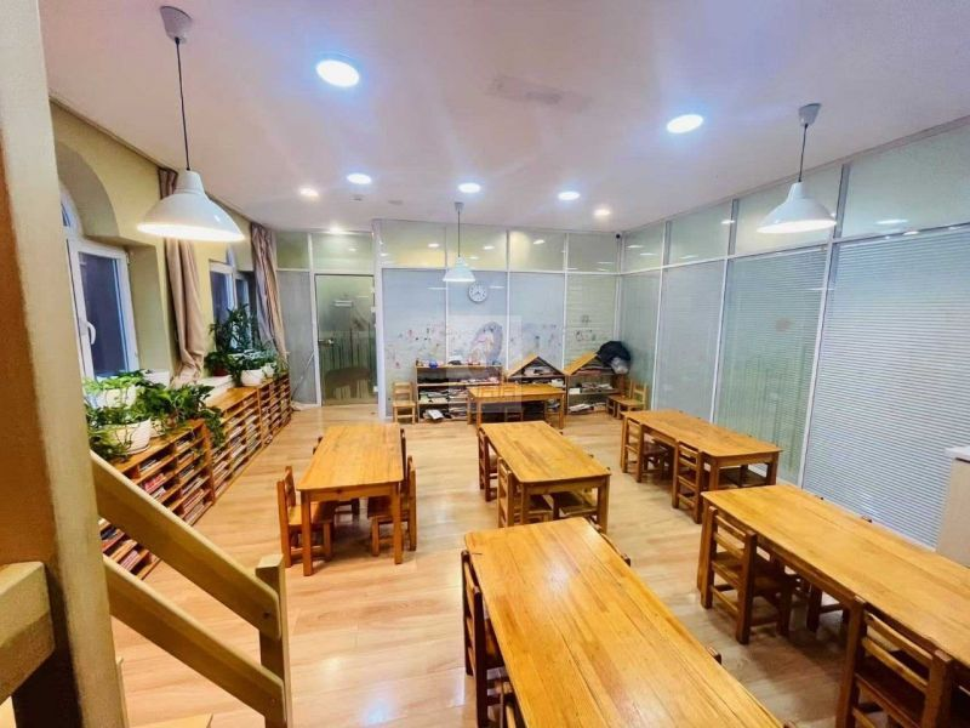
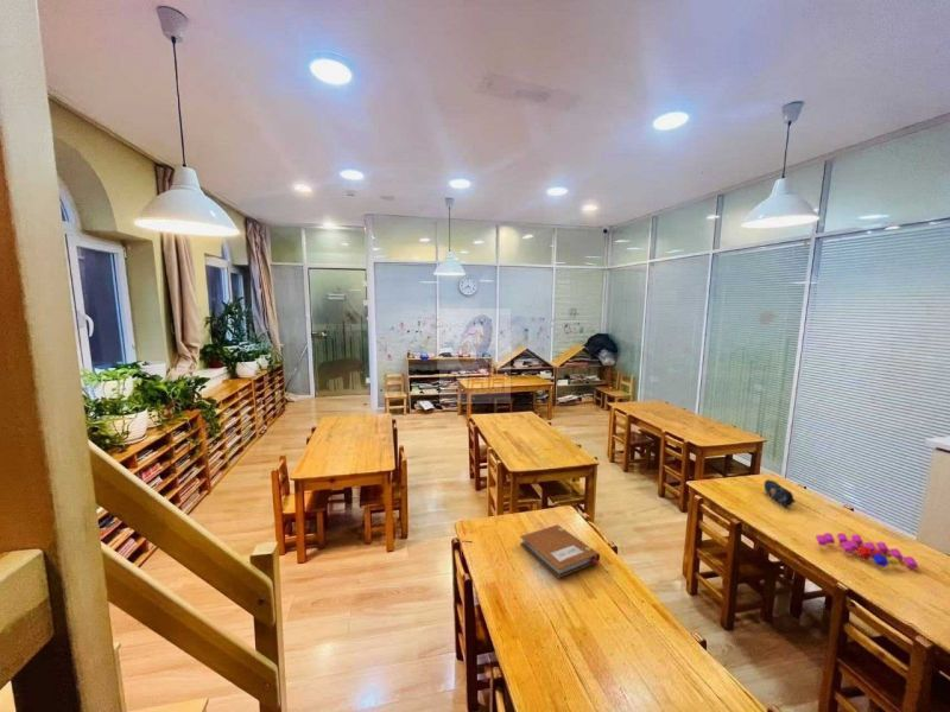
+ pencil case [764,478,797,508]
+ notebook [519,523,601,579]
+ toy blocks [815,532,919,570]
